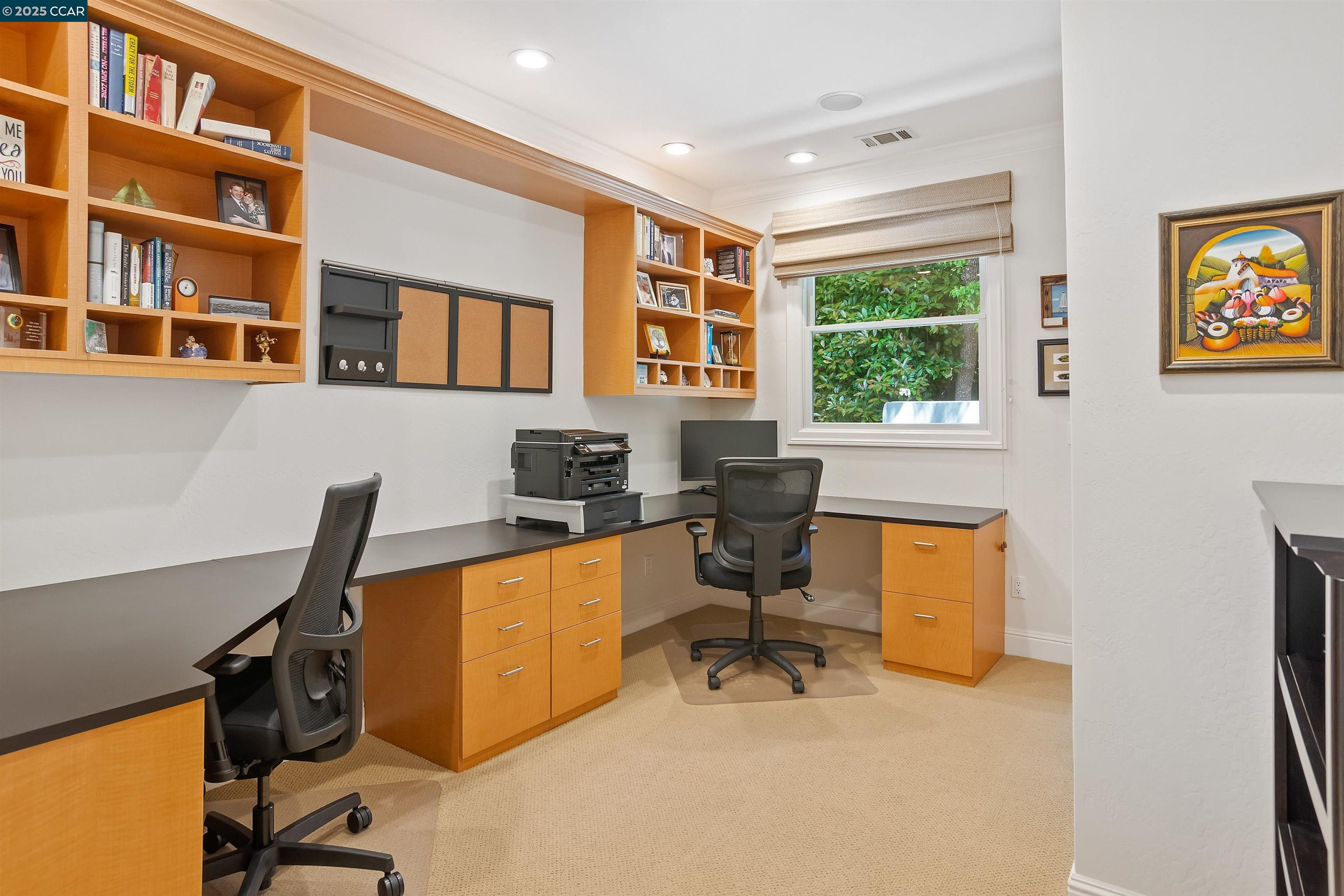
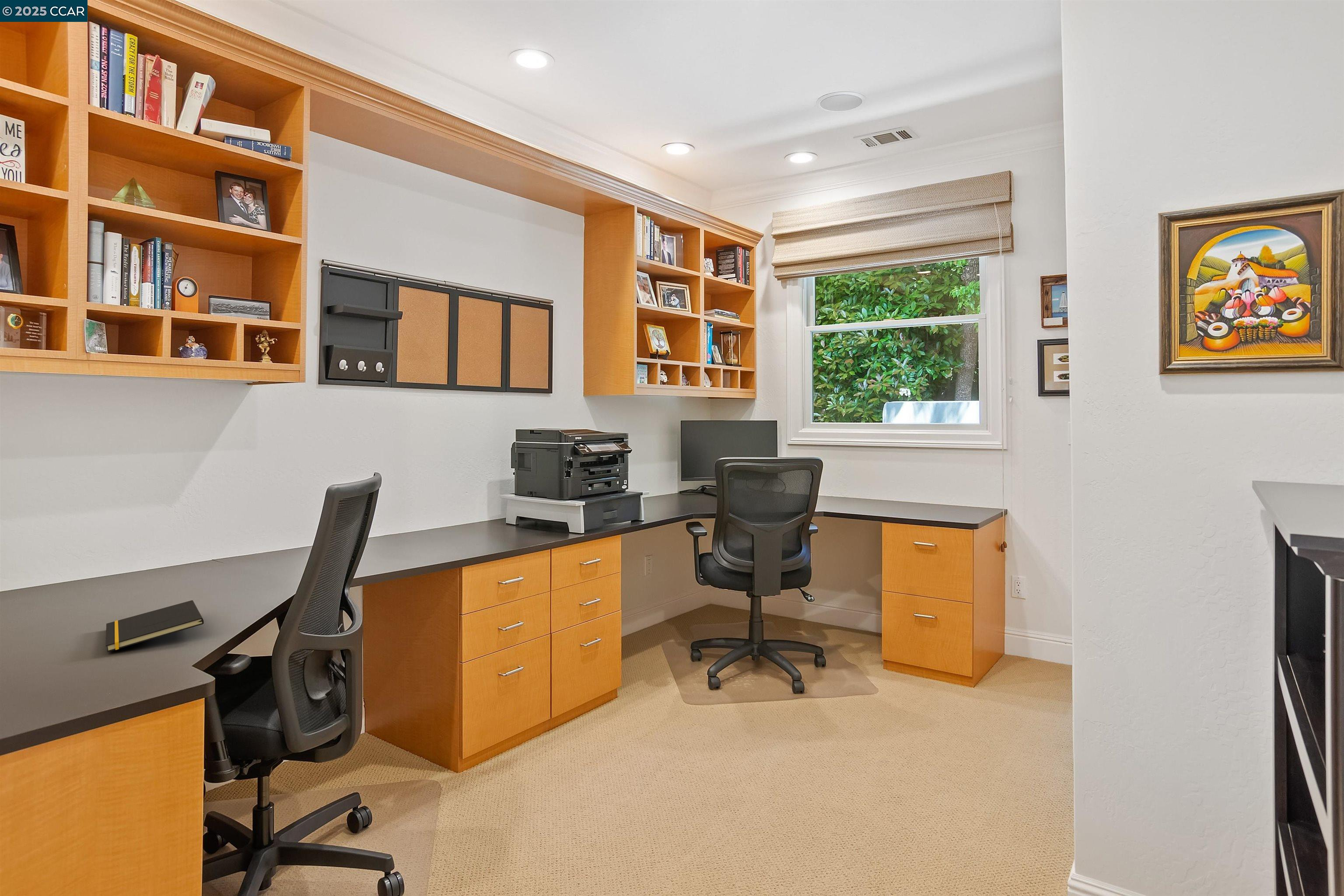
+ notepad [105,600,204,652]
